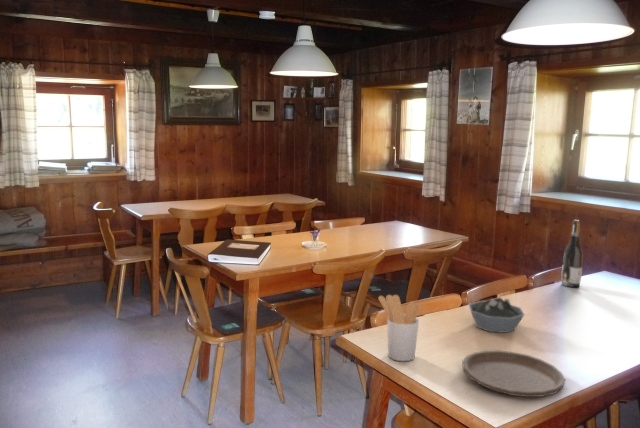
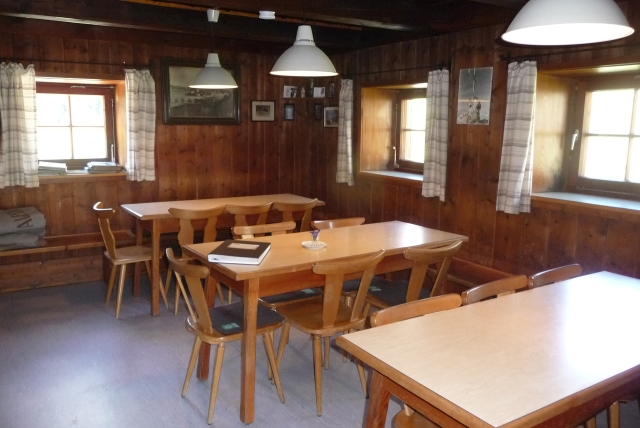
- utensil holder [377,294,421,362]
- bowl [467,297,526,334]
- wine bottle [561,219,584,288]
- plate [461,350,566,398]
